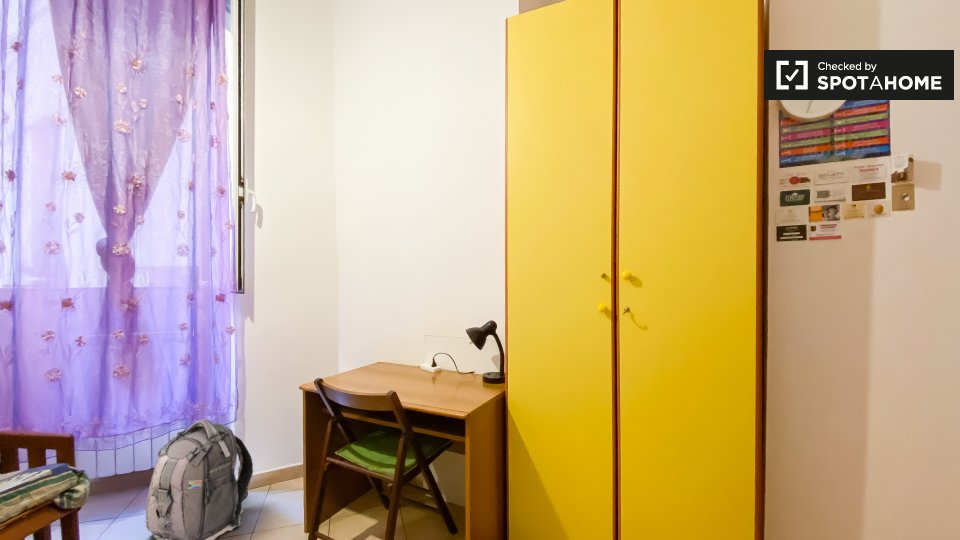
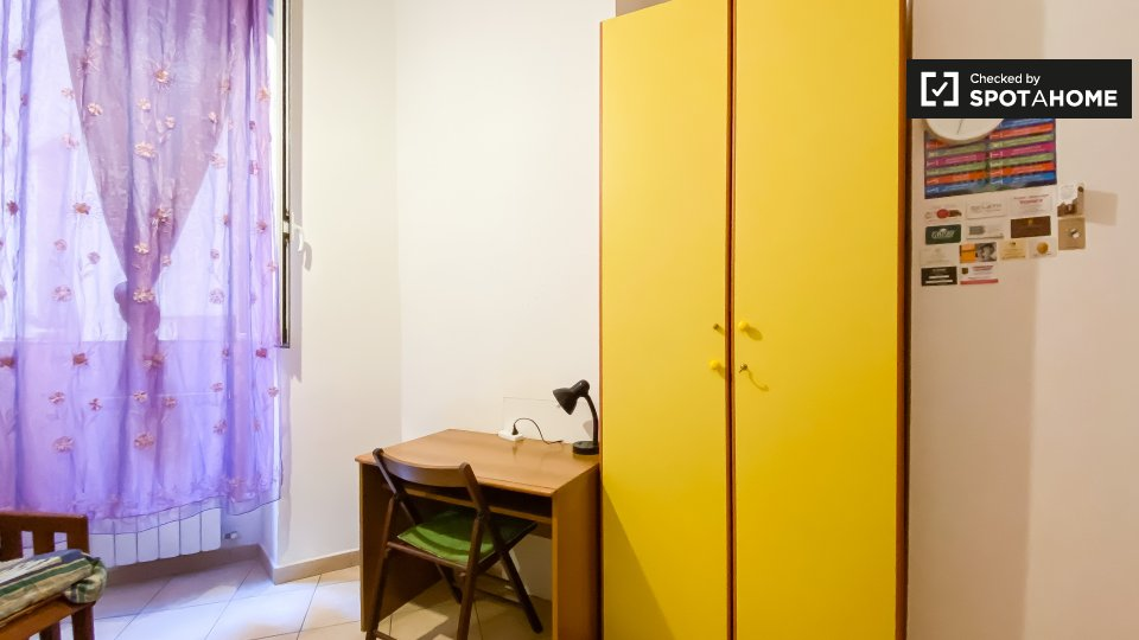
- backpack [143,418,254,540]
